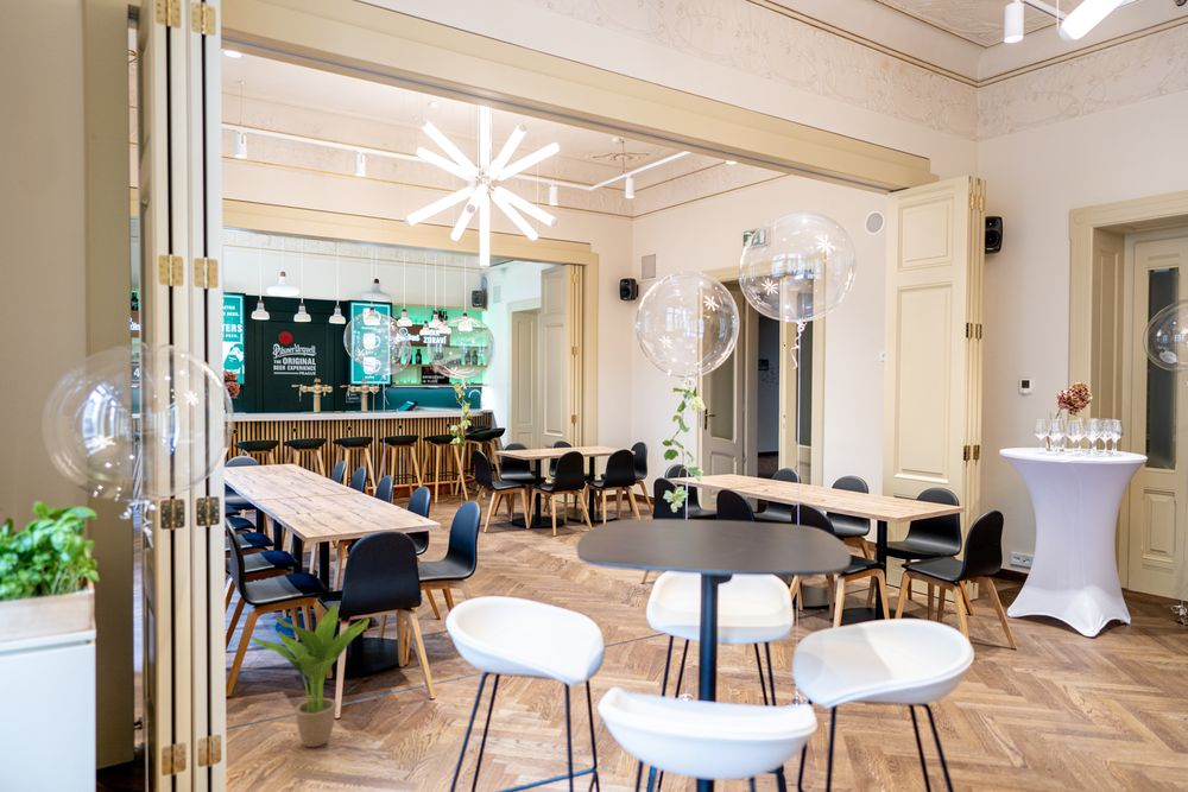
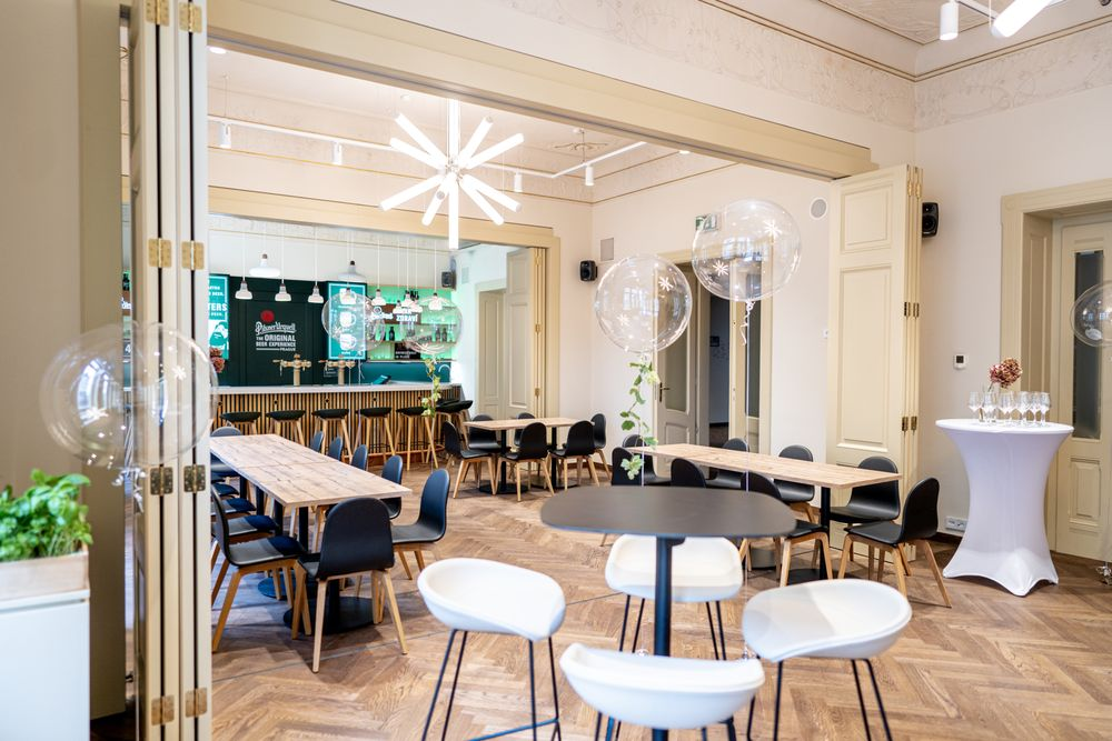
- potted plant [249,603,371,748]
